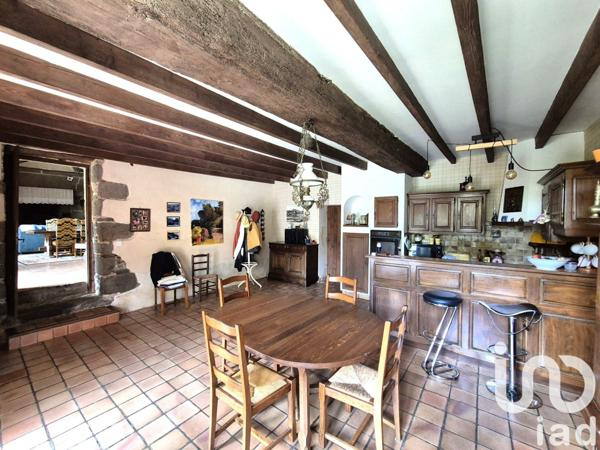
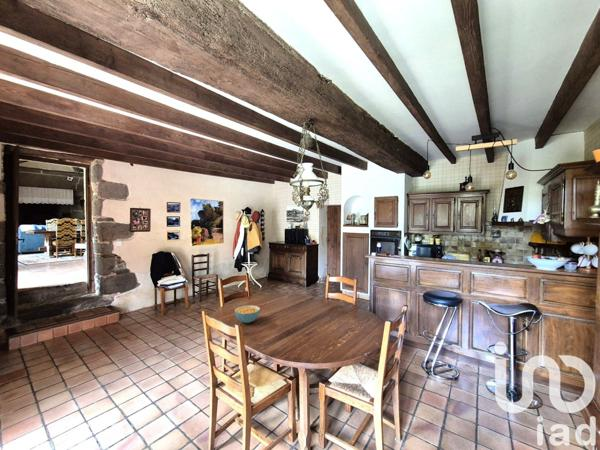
+ cereal bowl [234,304,261,324]
